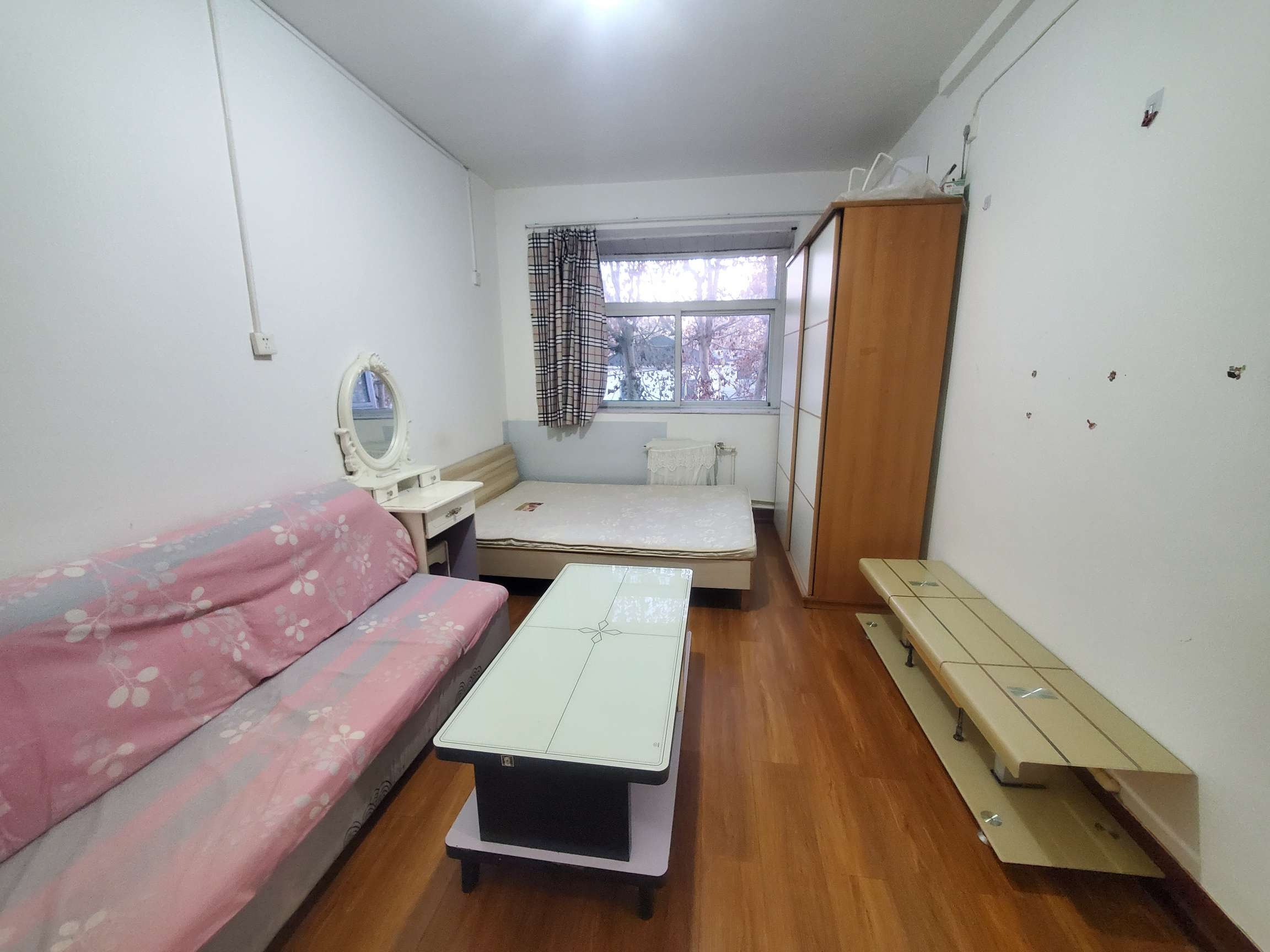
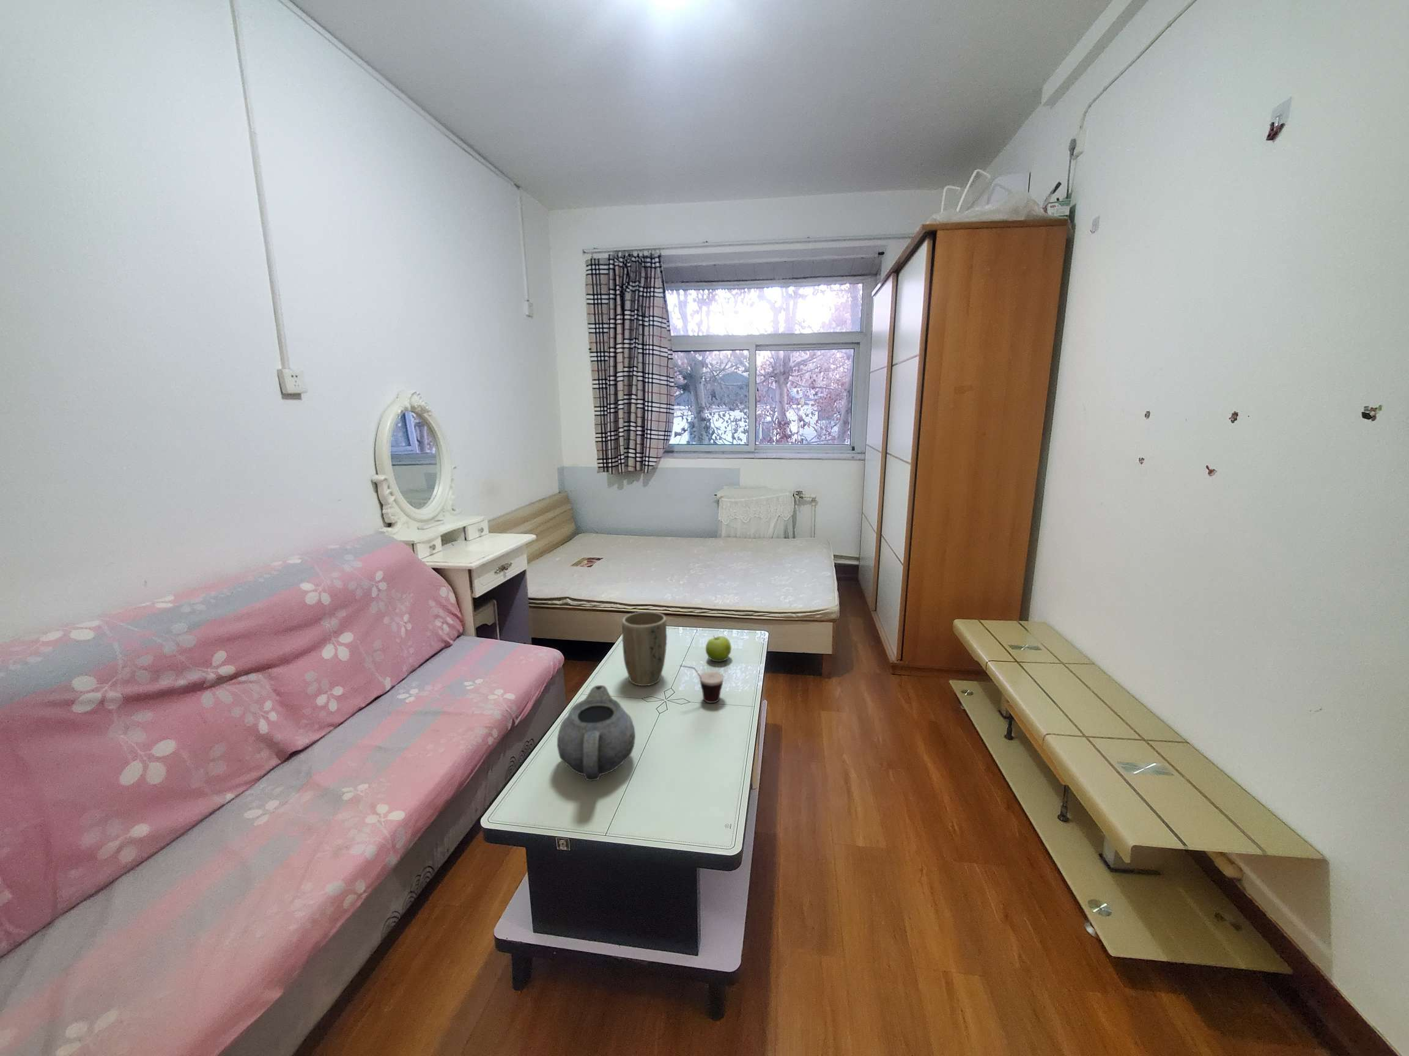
+ fruit [706,634,732,662]
+ cup [679,664,724,703]
+ teapot [557,684,636,782]
+ plant pot [621,611,668,687]
